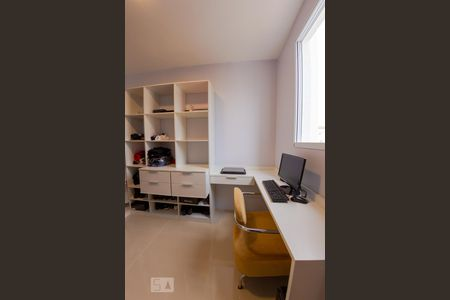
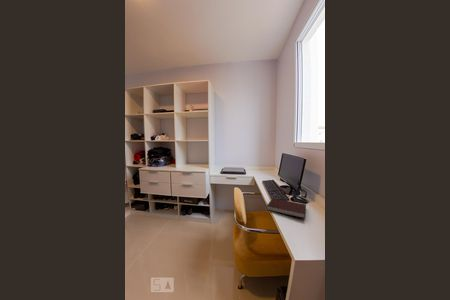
+ notebook [266,198,307,219]
